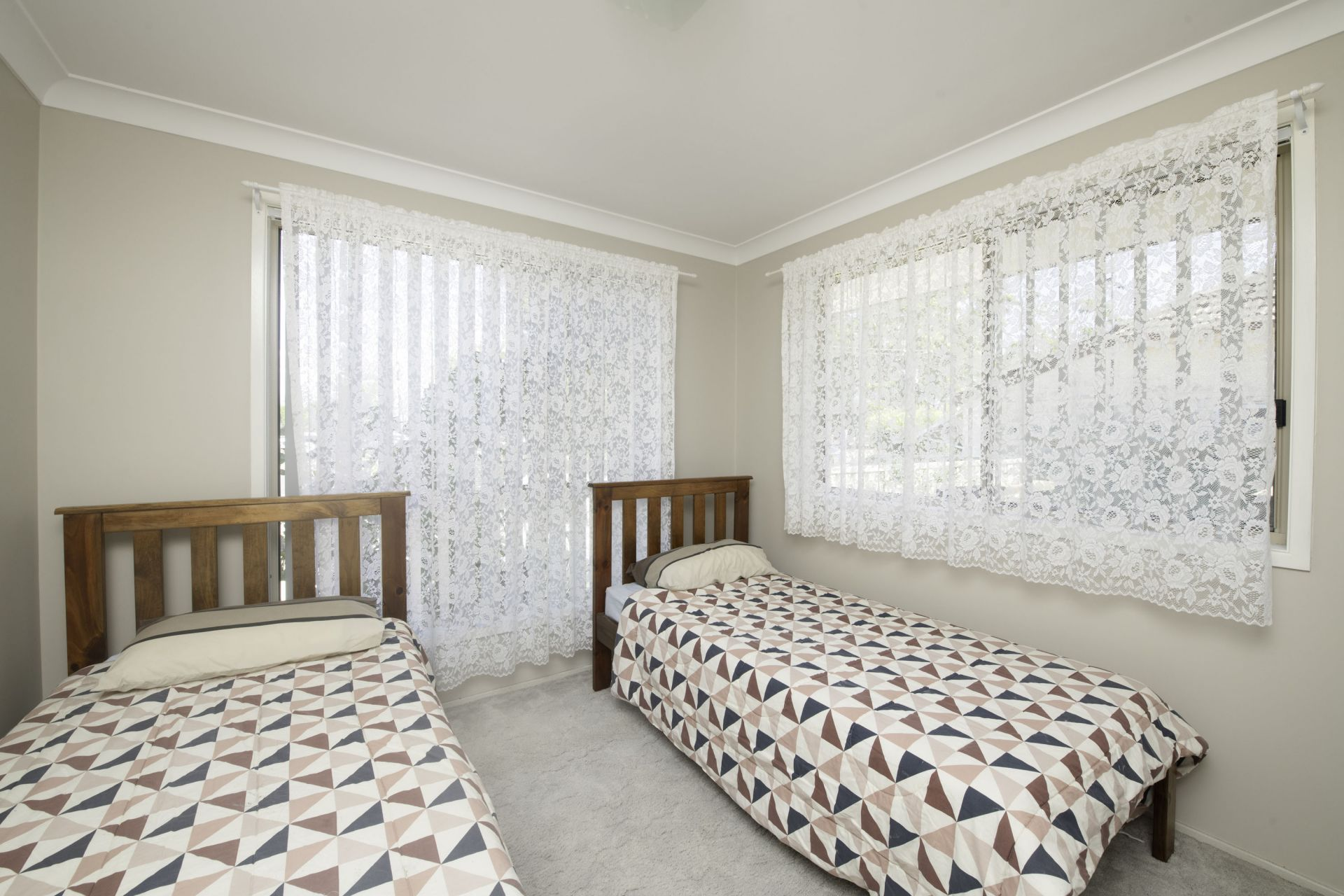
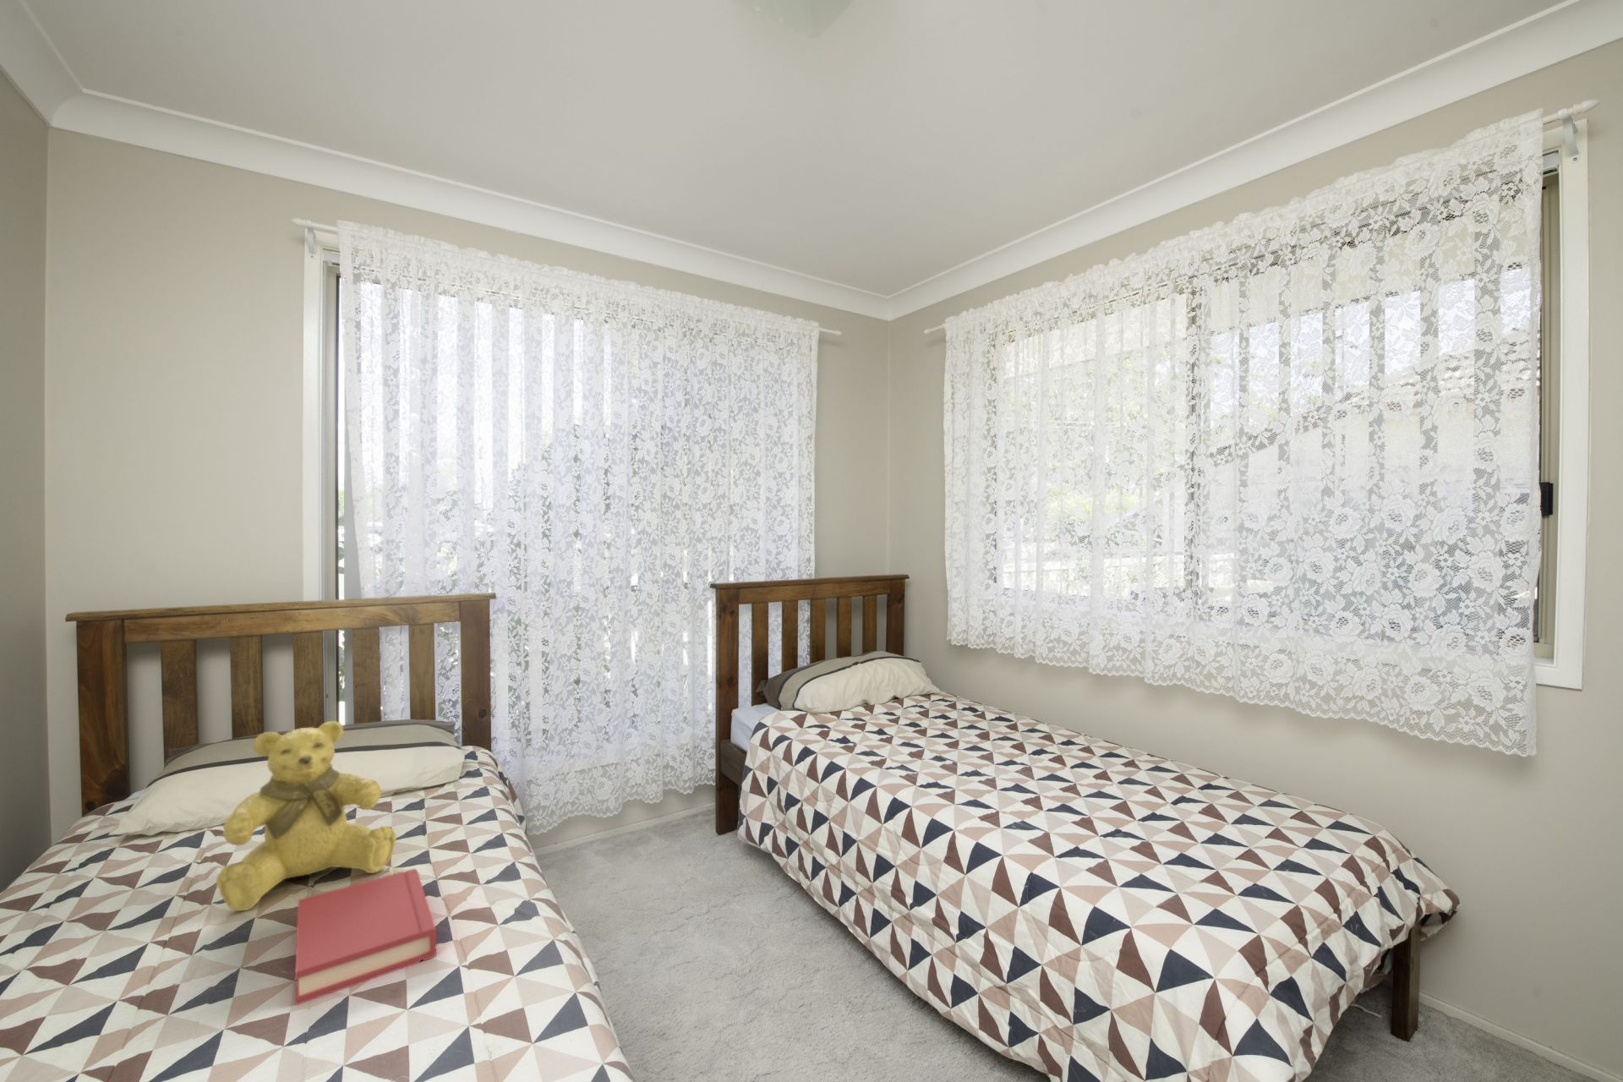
+ teddy bear [216,720,397,912]
+ hardback book [295,867,437,1006]
